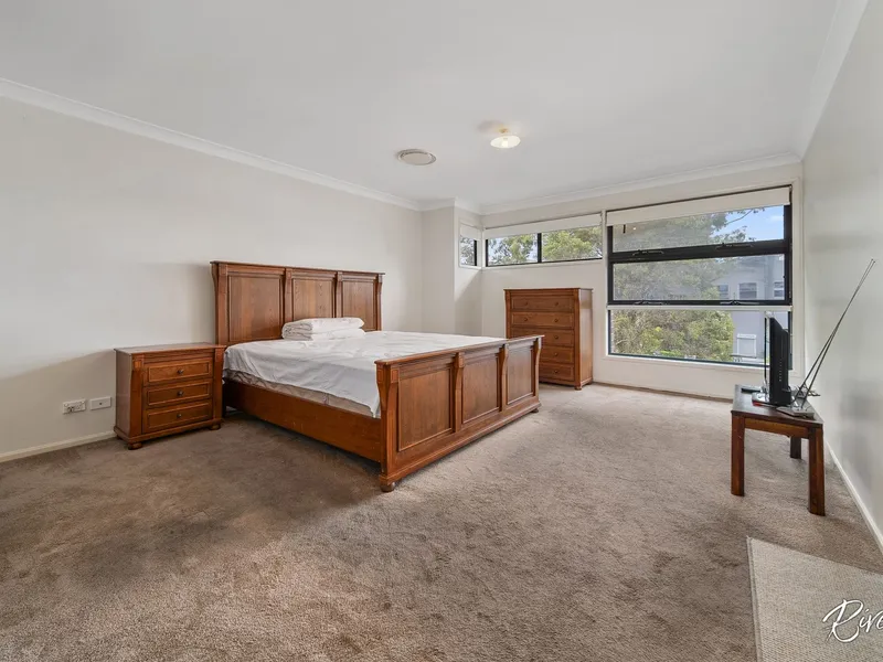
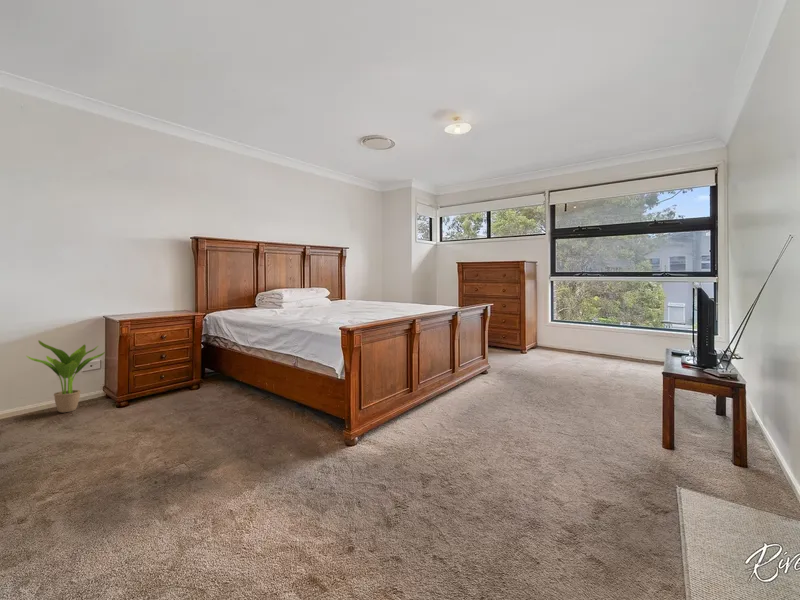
+ potted plant [26,340,106,413]
